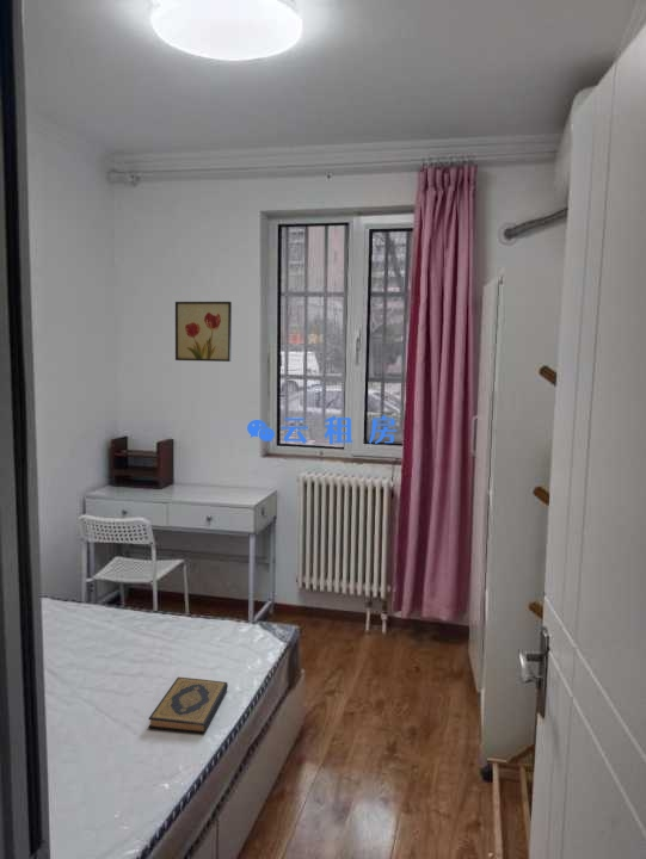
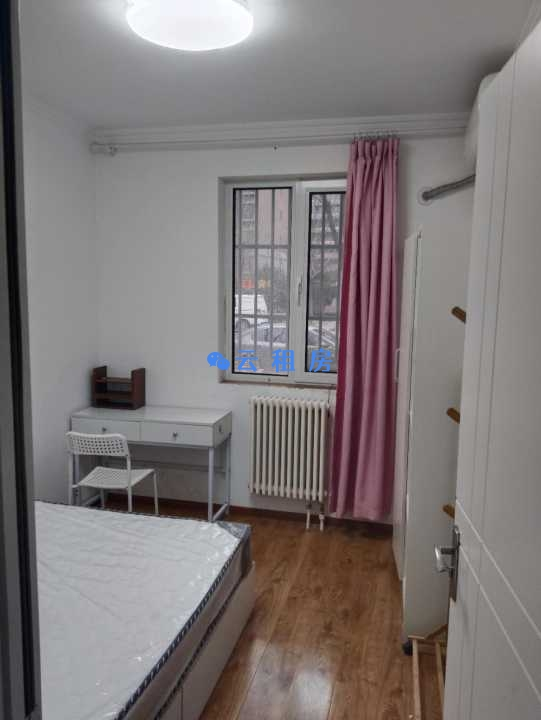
- wall art [174,301,233,363]
- hardback book [147,676,229,734]
